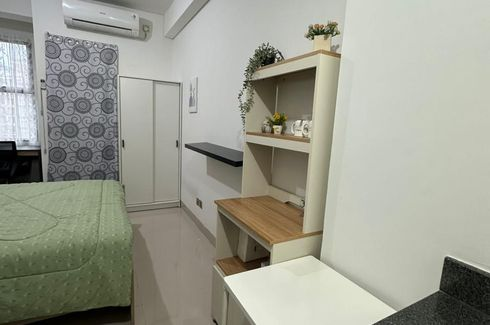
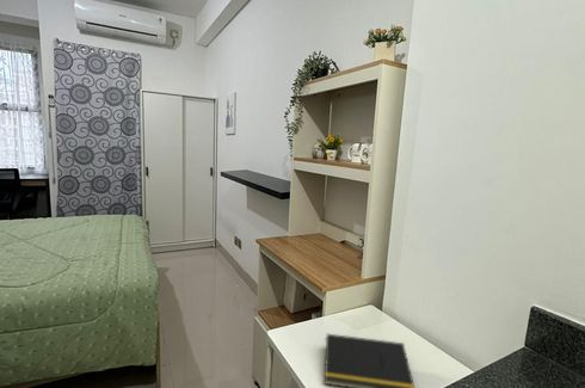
+ notepad [322,333,417,388]
